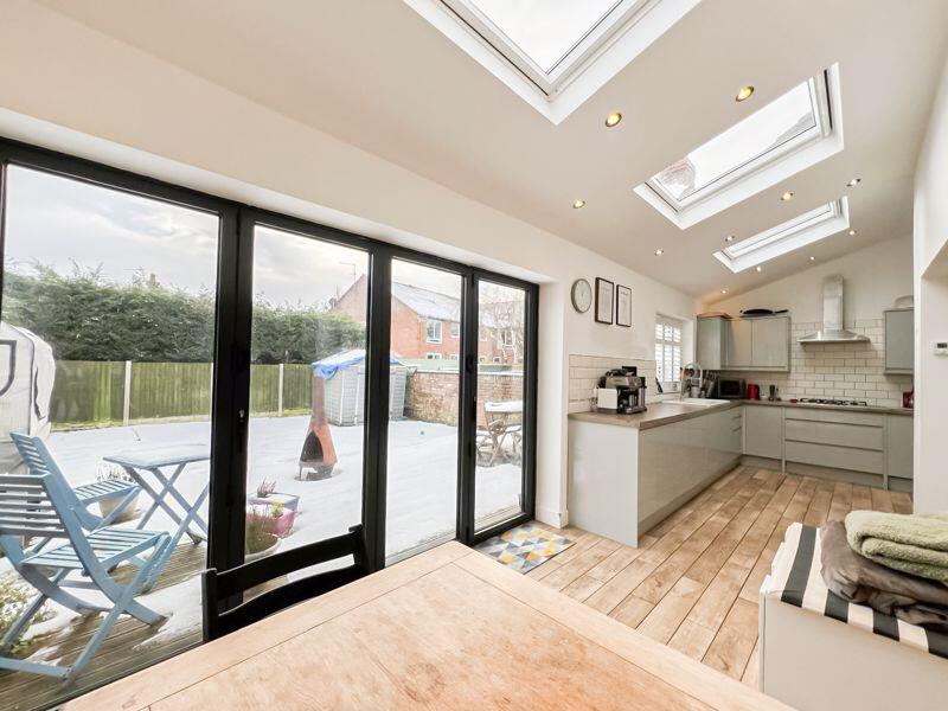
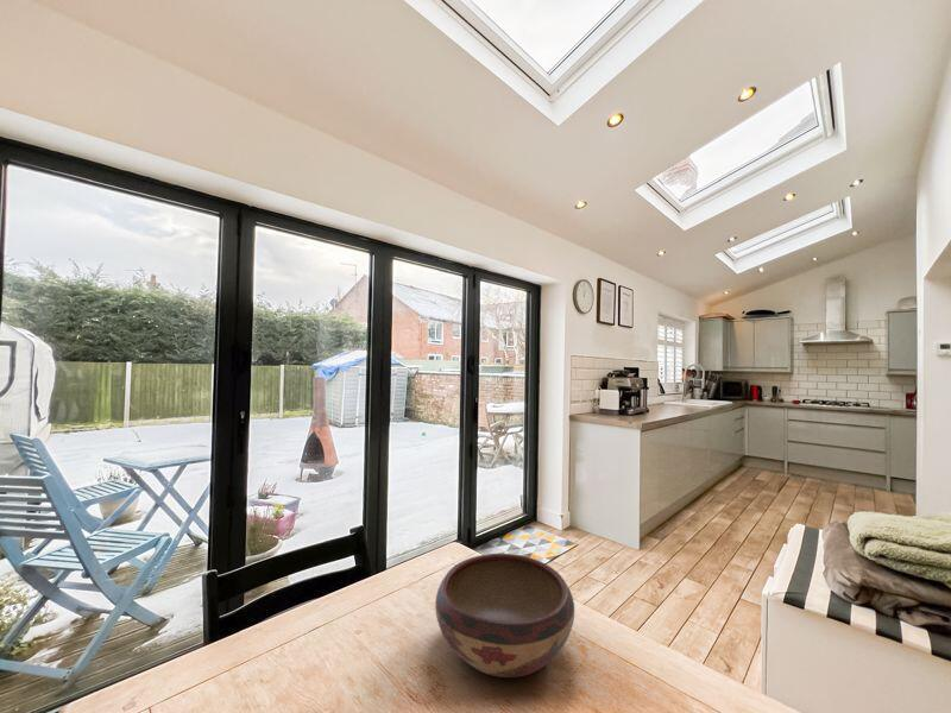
+ decorative bowl [434,553,575,679]
